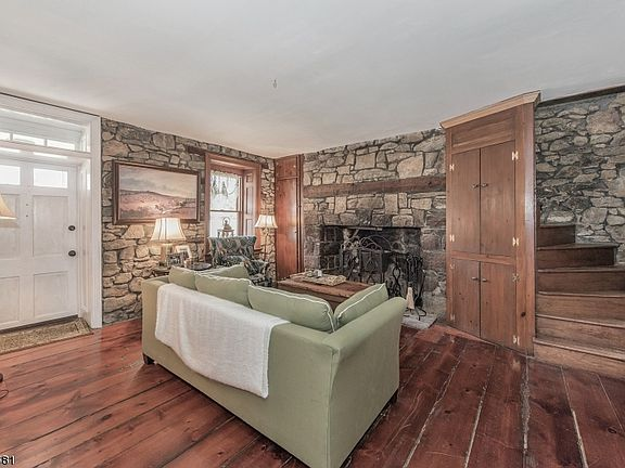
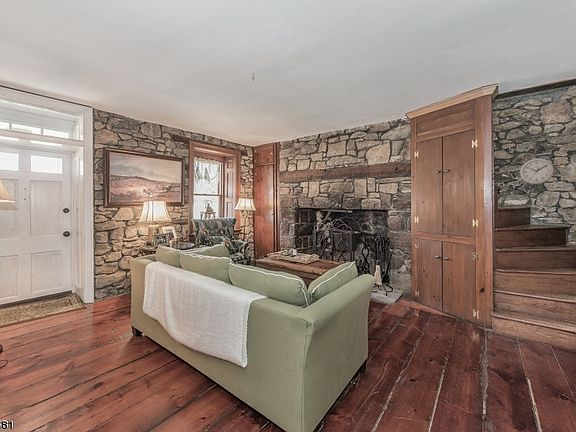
+ wall clock [519,157,555,185]
